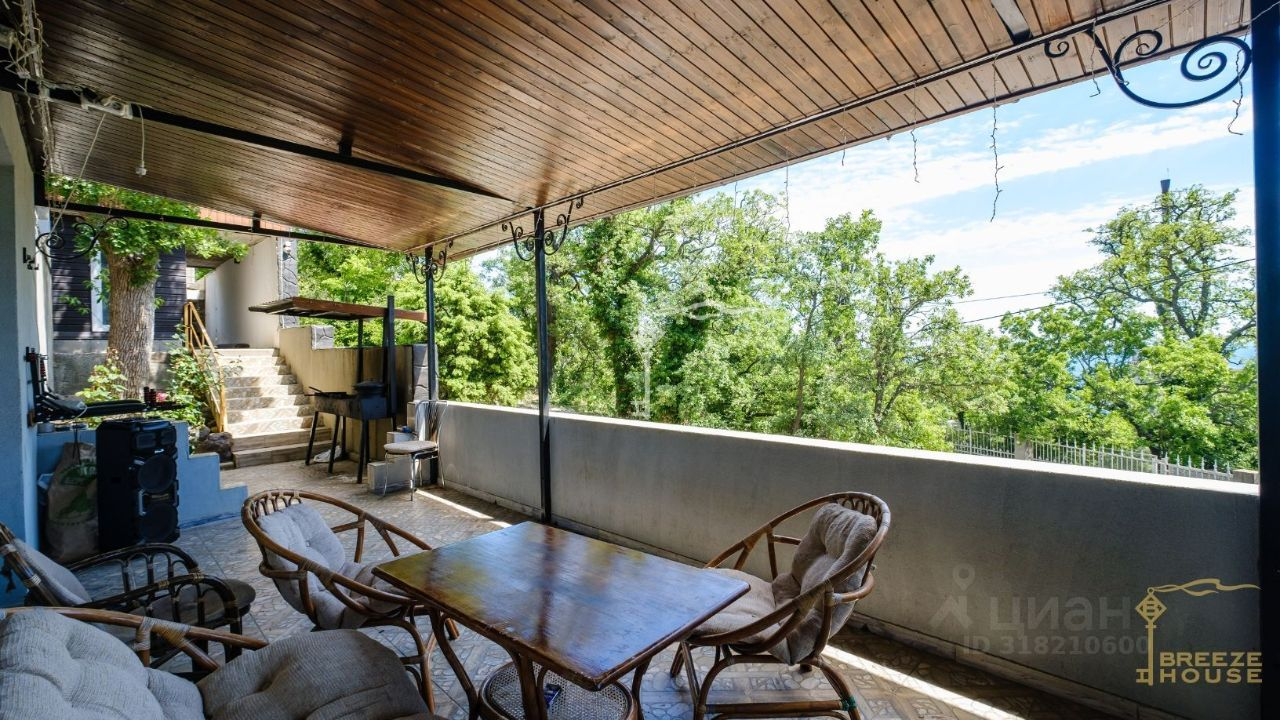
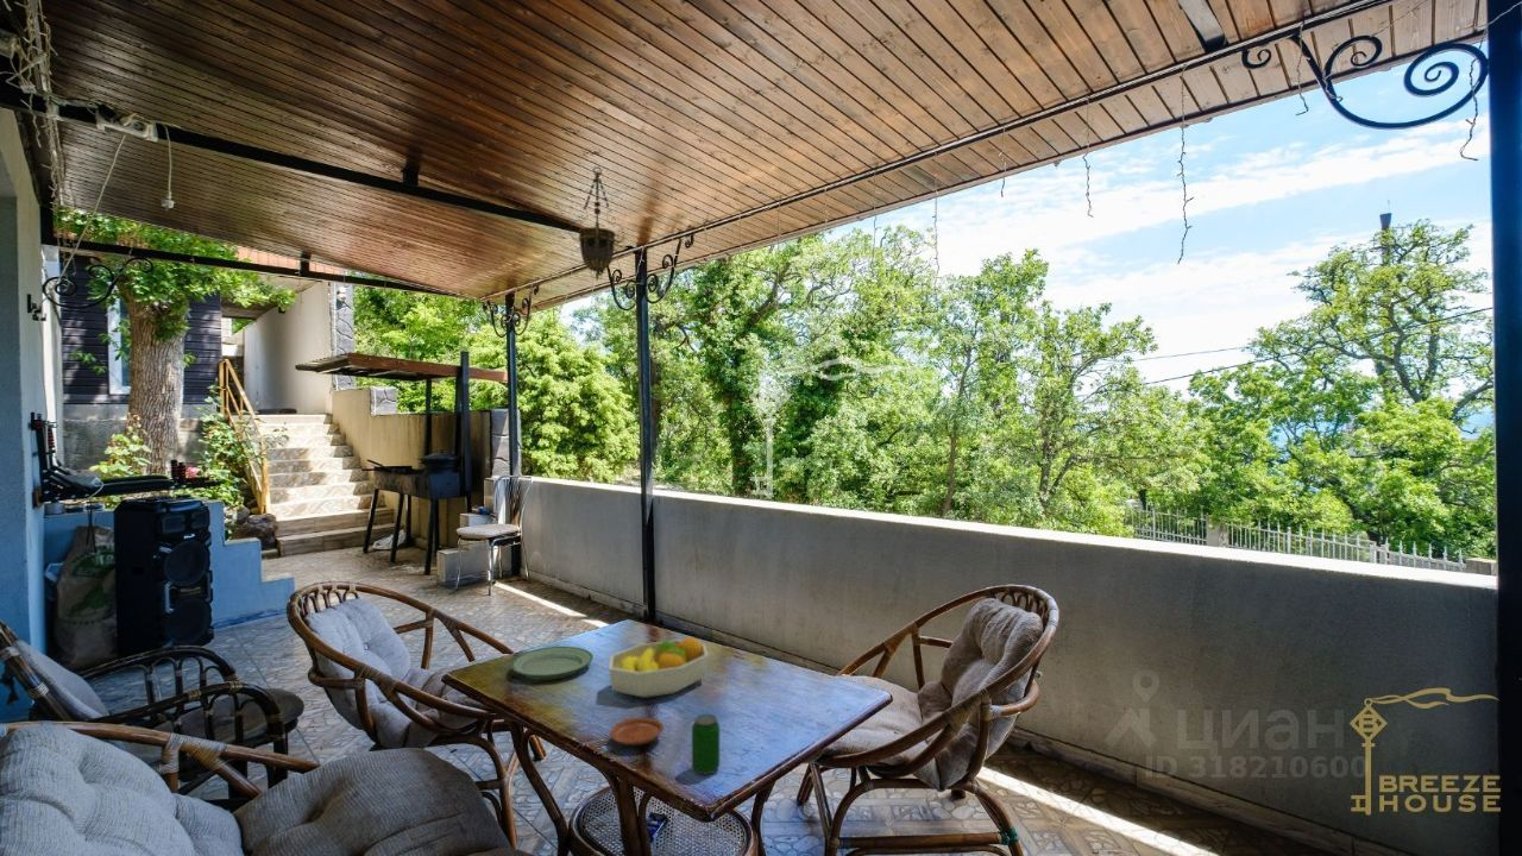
+ beverage can [691,713,721,775]
+ hanging lantern [568,165,625,282]
+ plate [509,646,595,681]
+ fruit bowl [608,635,709,699]
+ plate [609,717,665,747]
